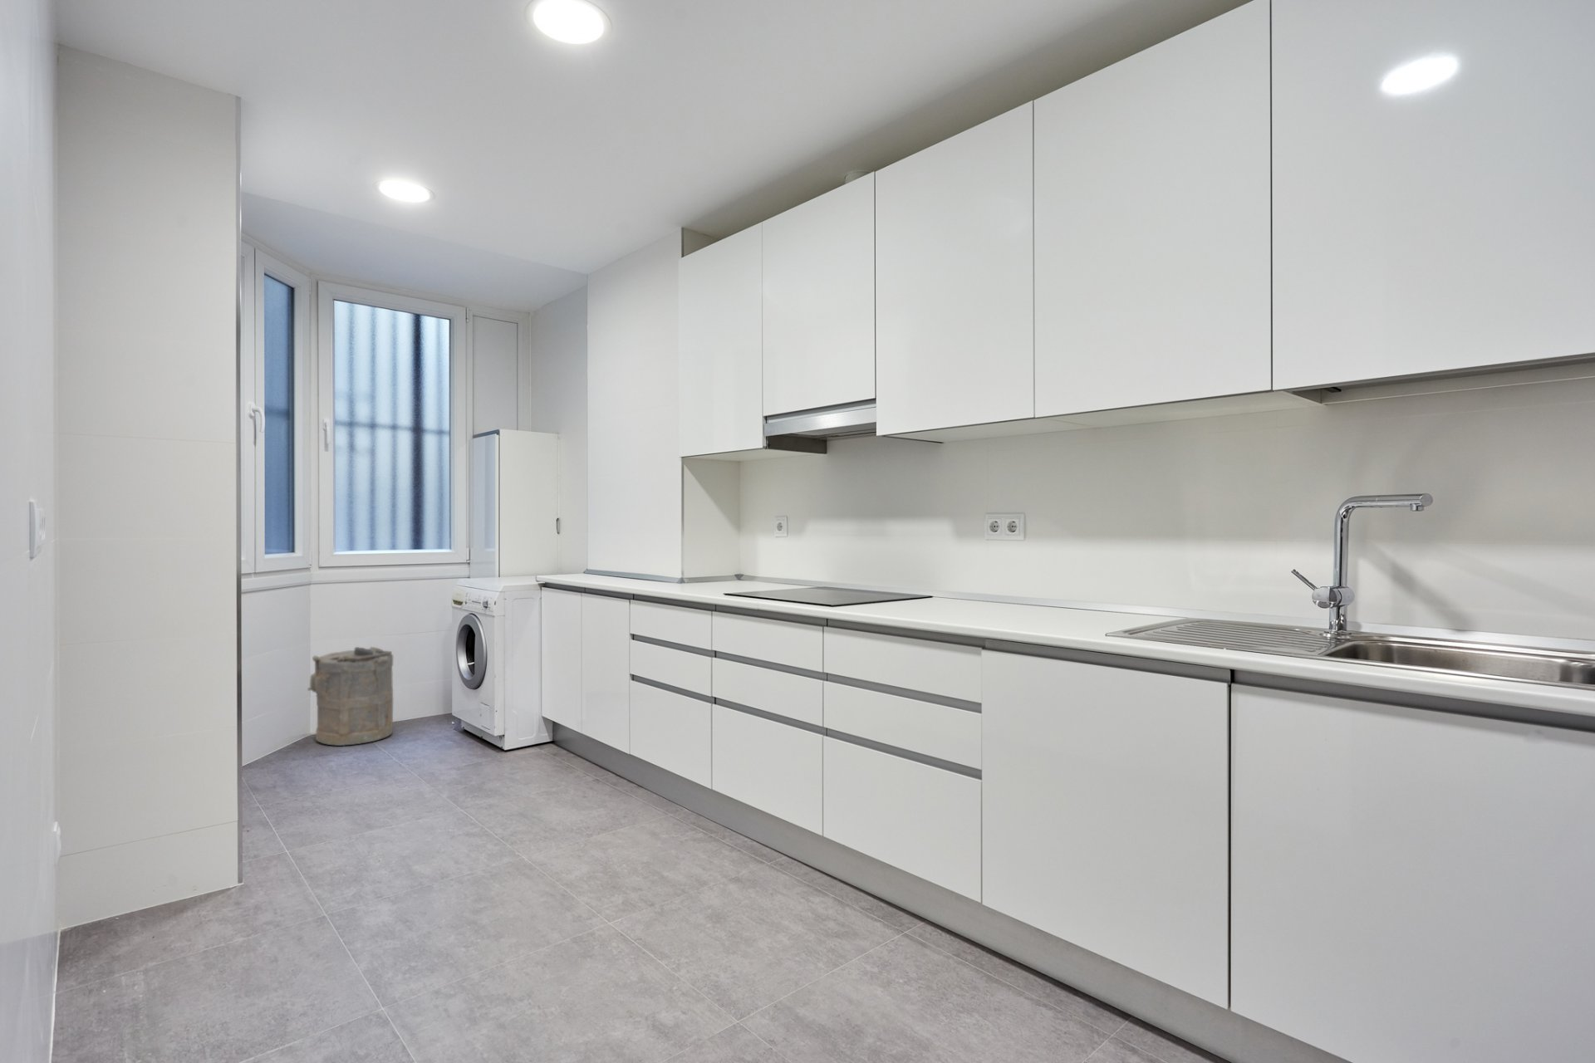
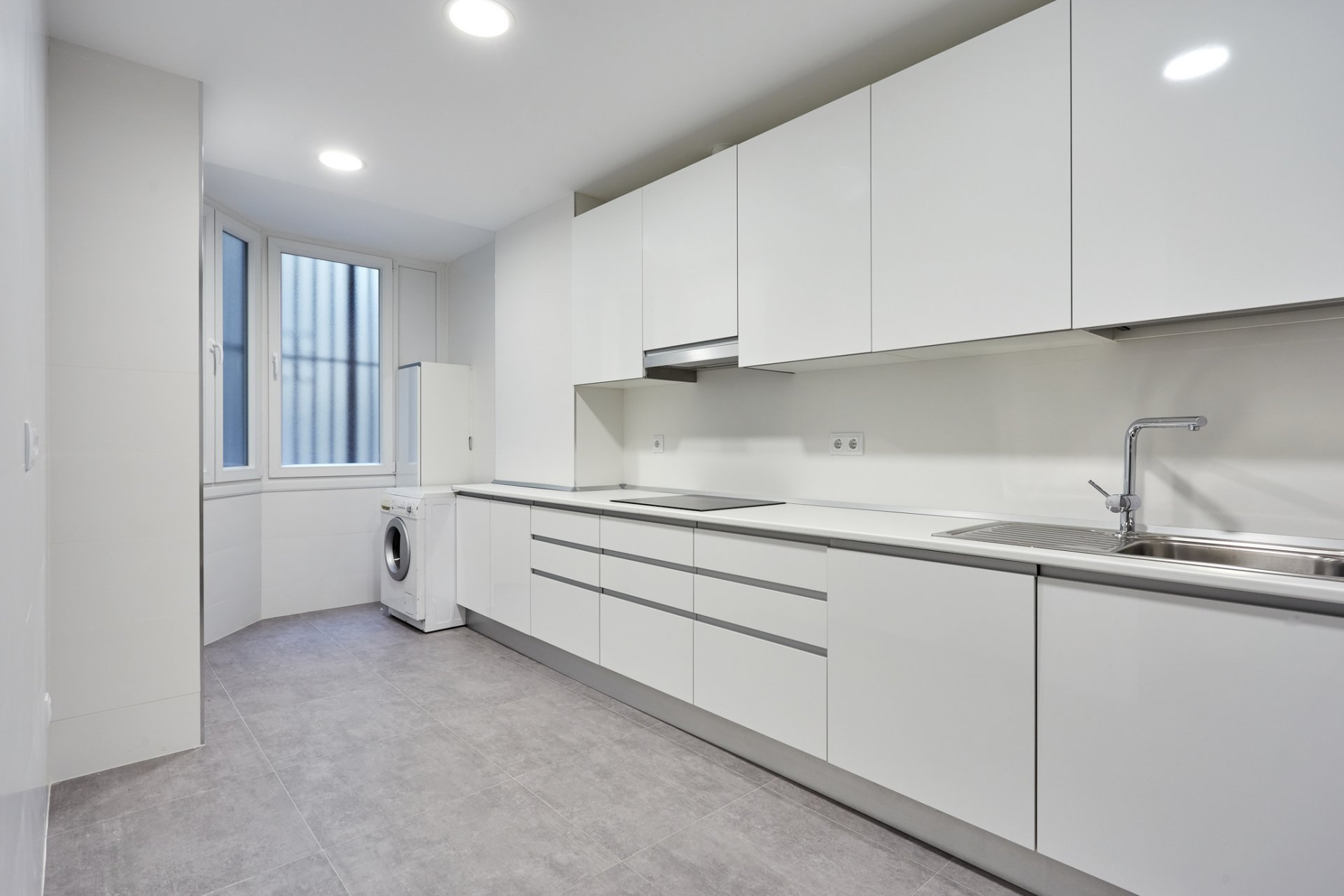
- laundry hamper [306,647,394,746]
